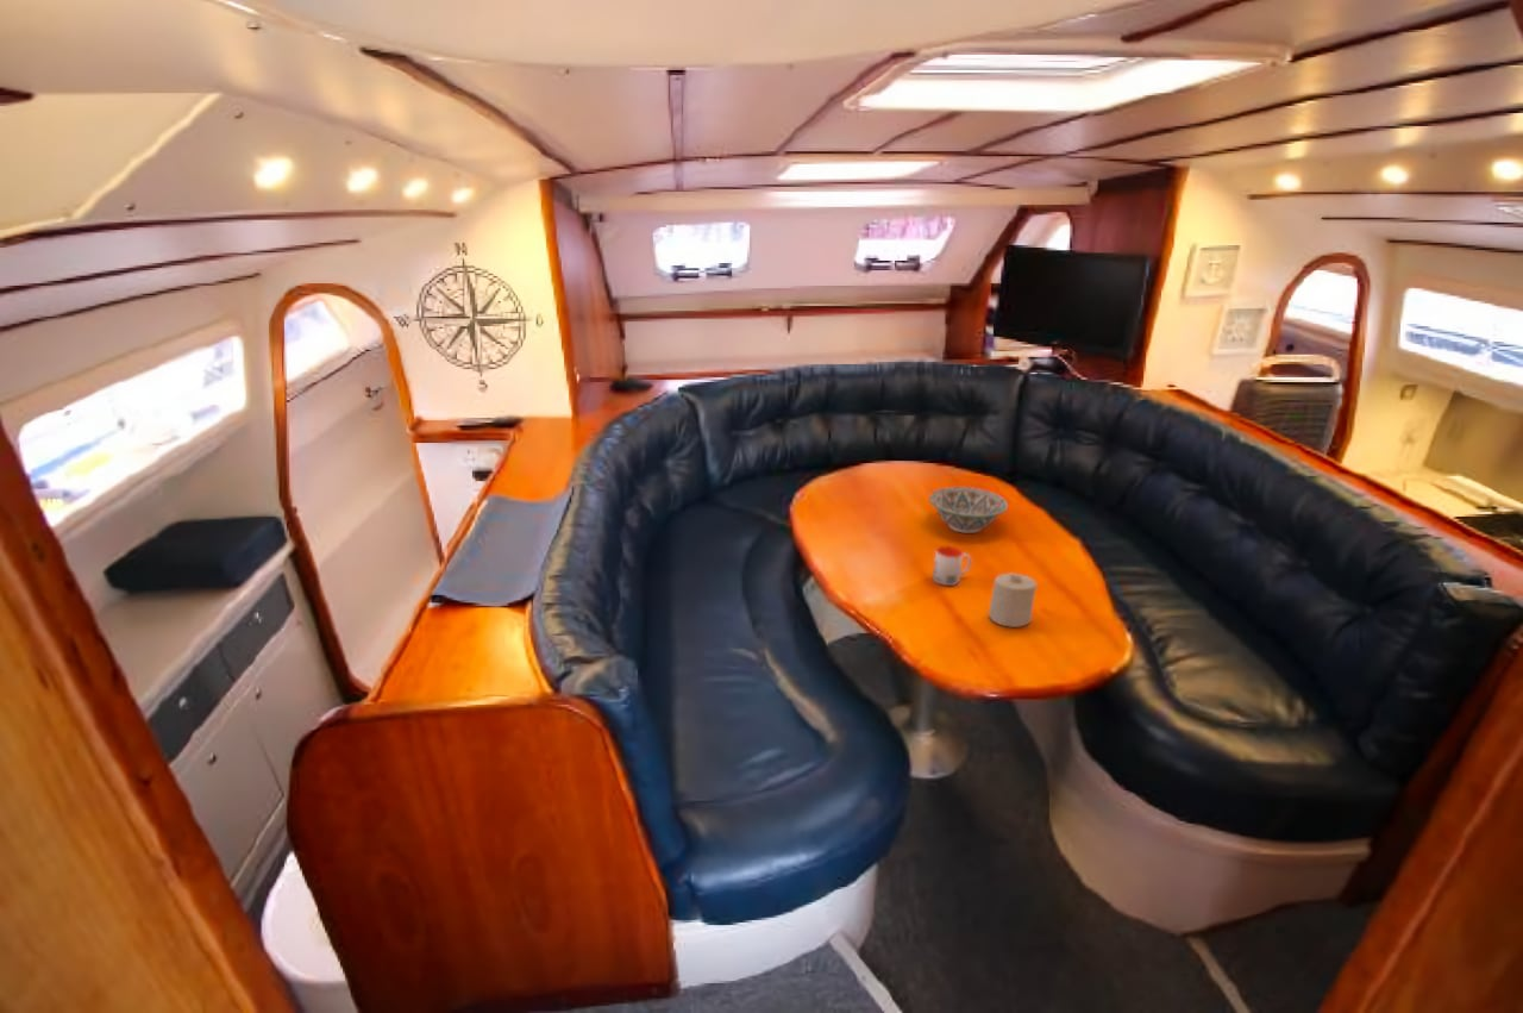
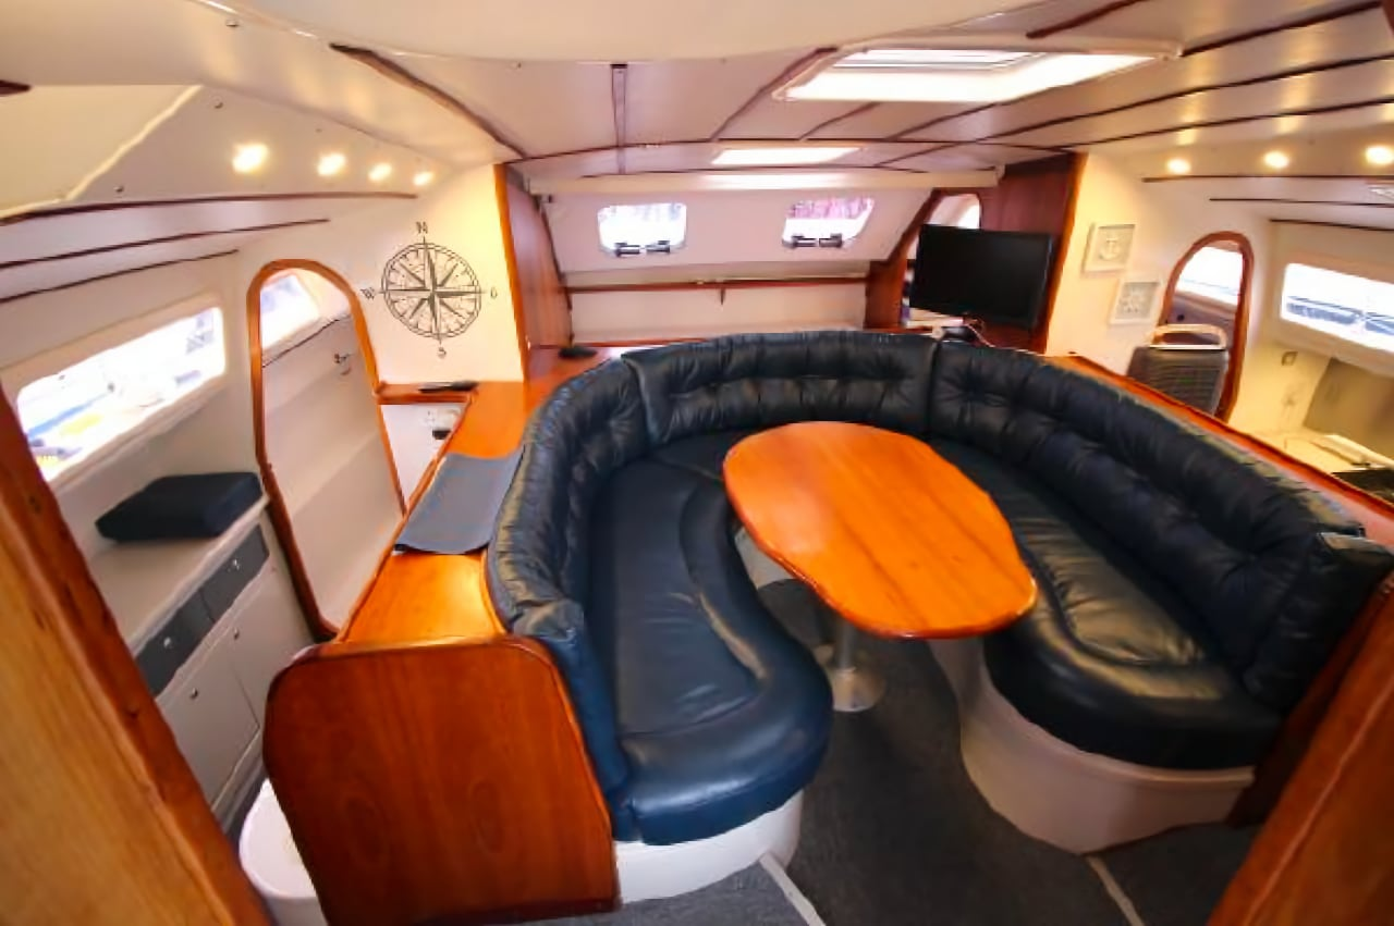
- mug [932,545,972,587]
- candle [988,573,1038,629]
- decorative bowl [928,486,1009,534]
